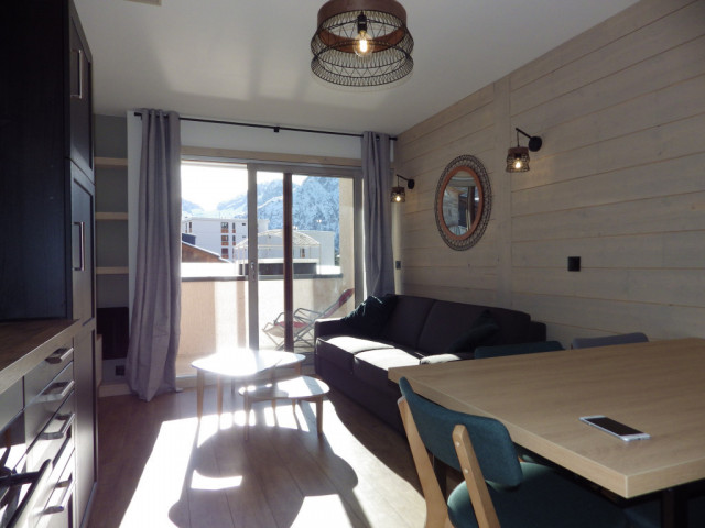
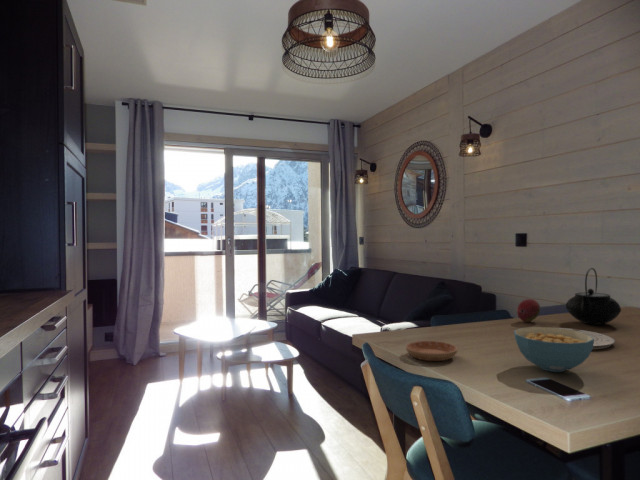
+ saucer [405,340,459,362]
+ cereal bowl [513,326,594,373]
+ teapot [565,267,622,326]
+ plate [558,327,616,350]
+ fruit [516,298,541,323]
